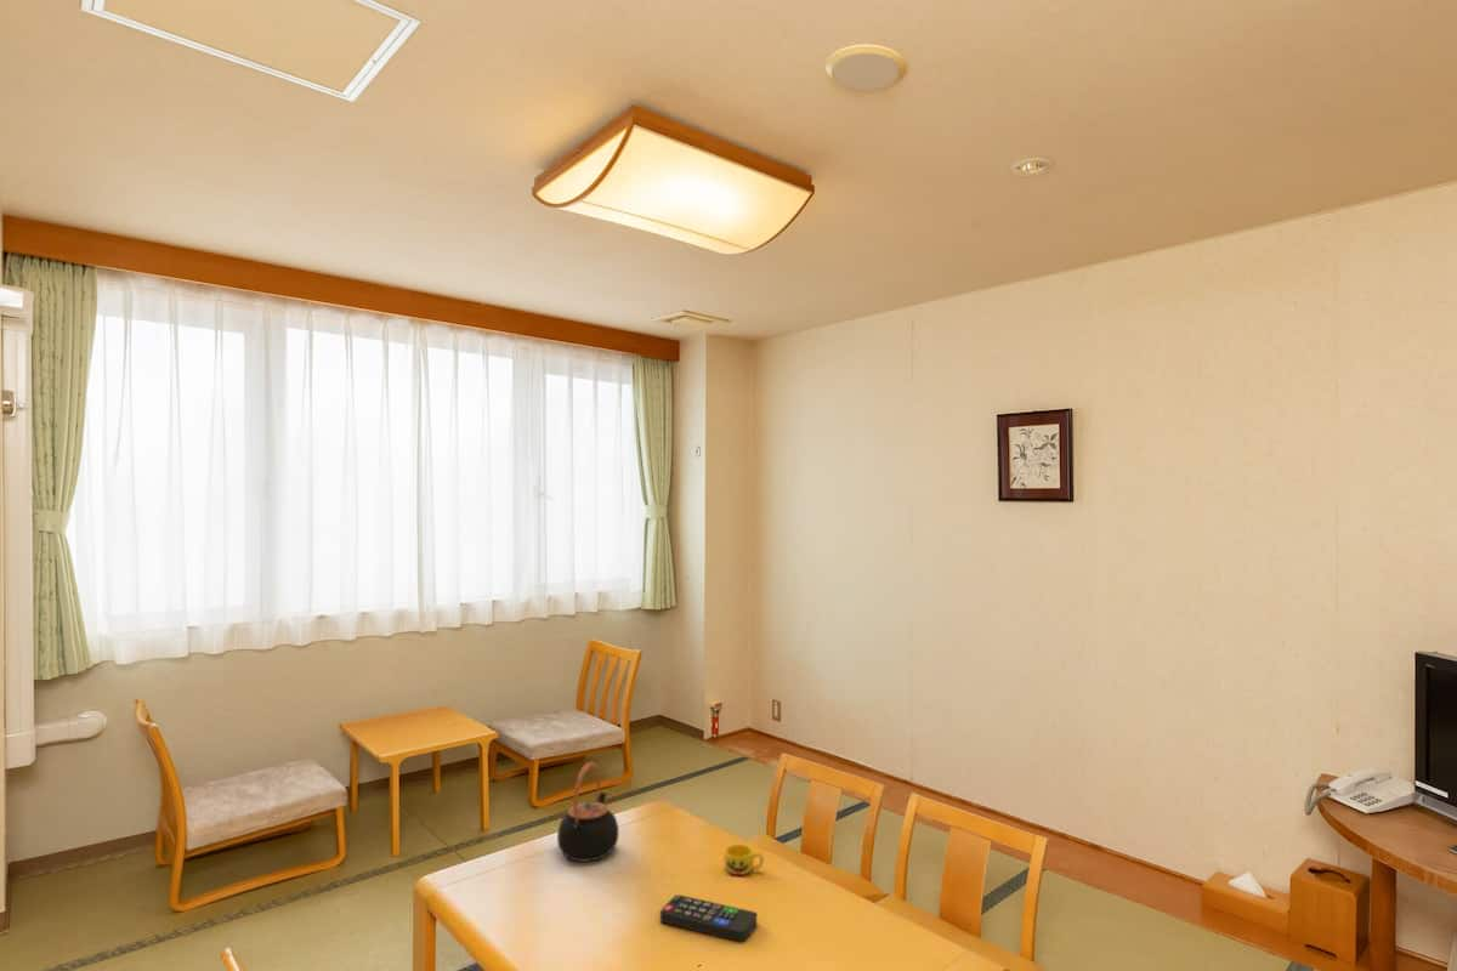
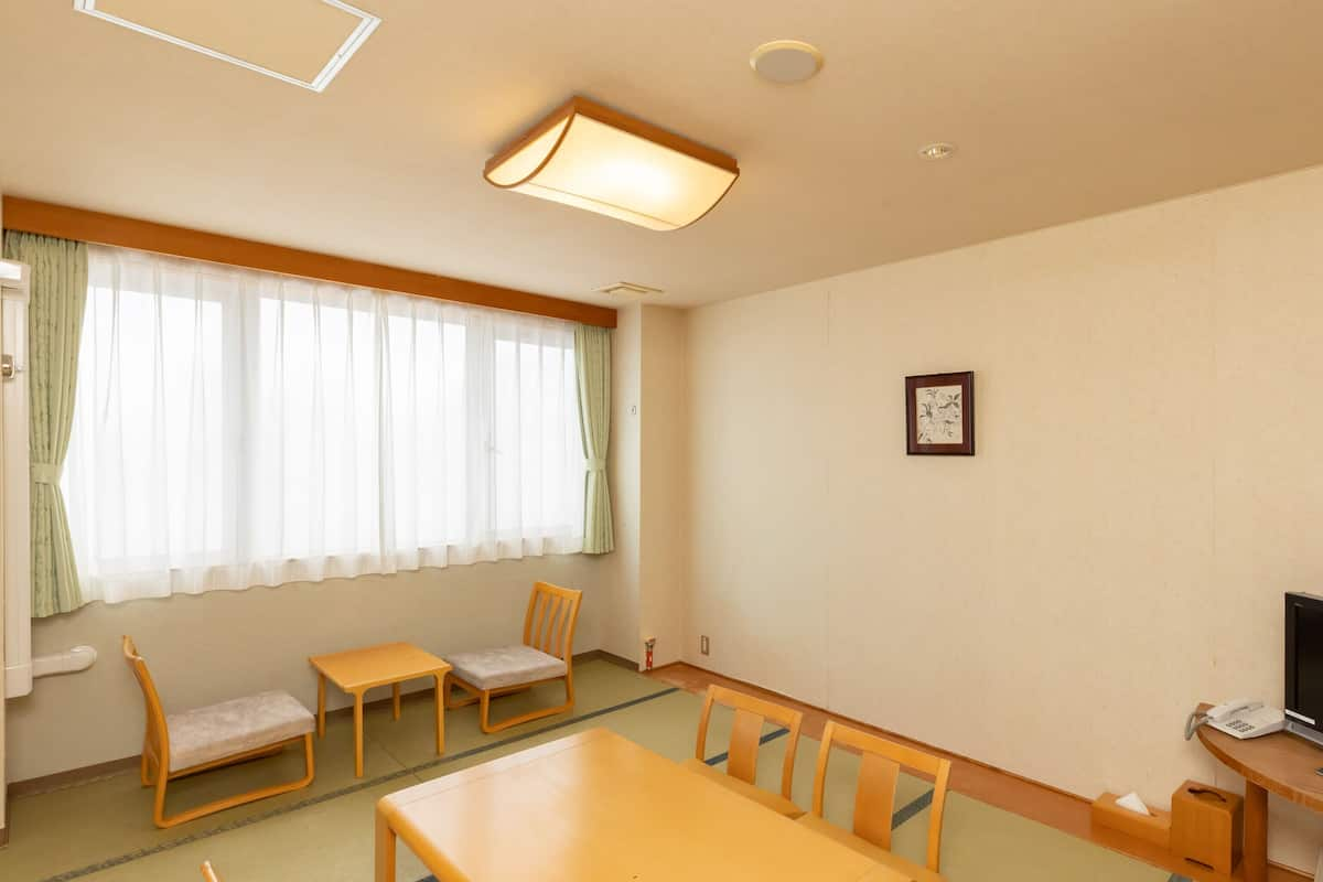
- cup [722,844,765,876]
- teapot [556,761,620,863]
- remote control [659,893,758,943]
